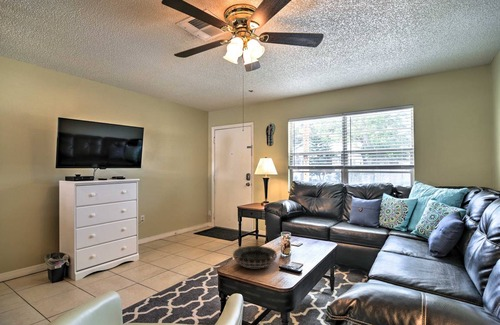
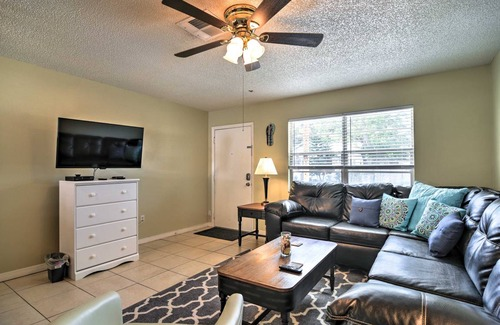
- decorative bowl [232,245,278,269]
